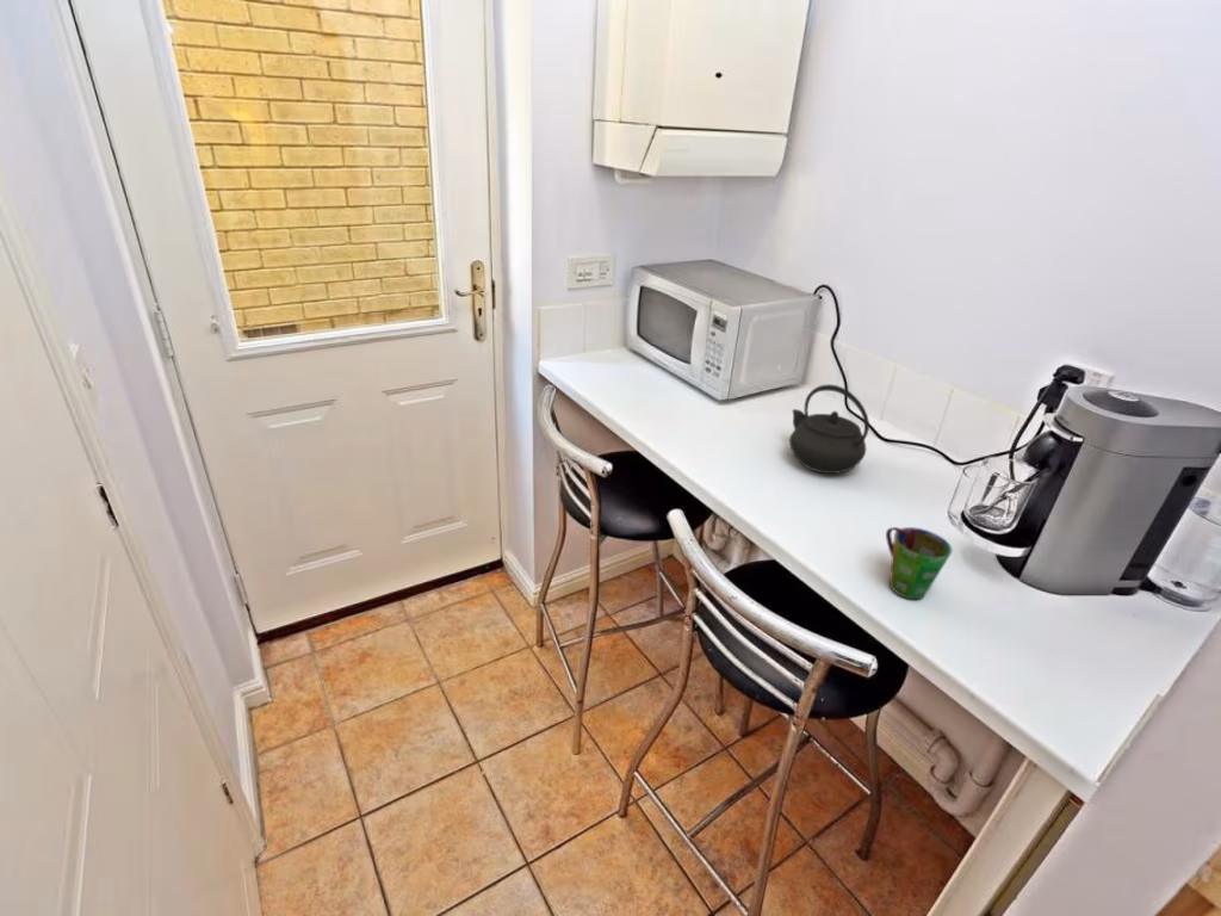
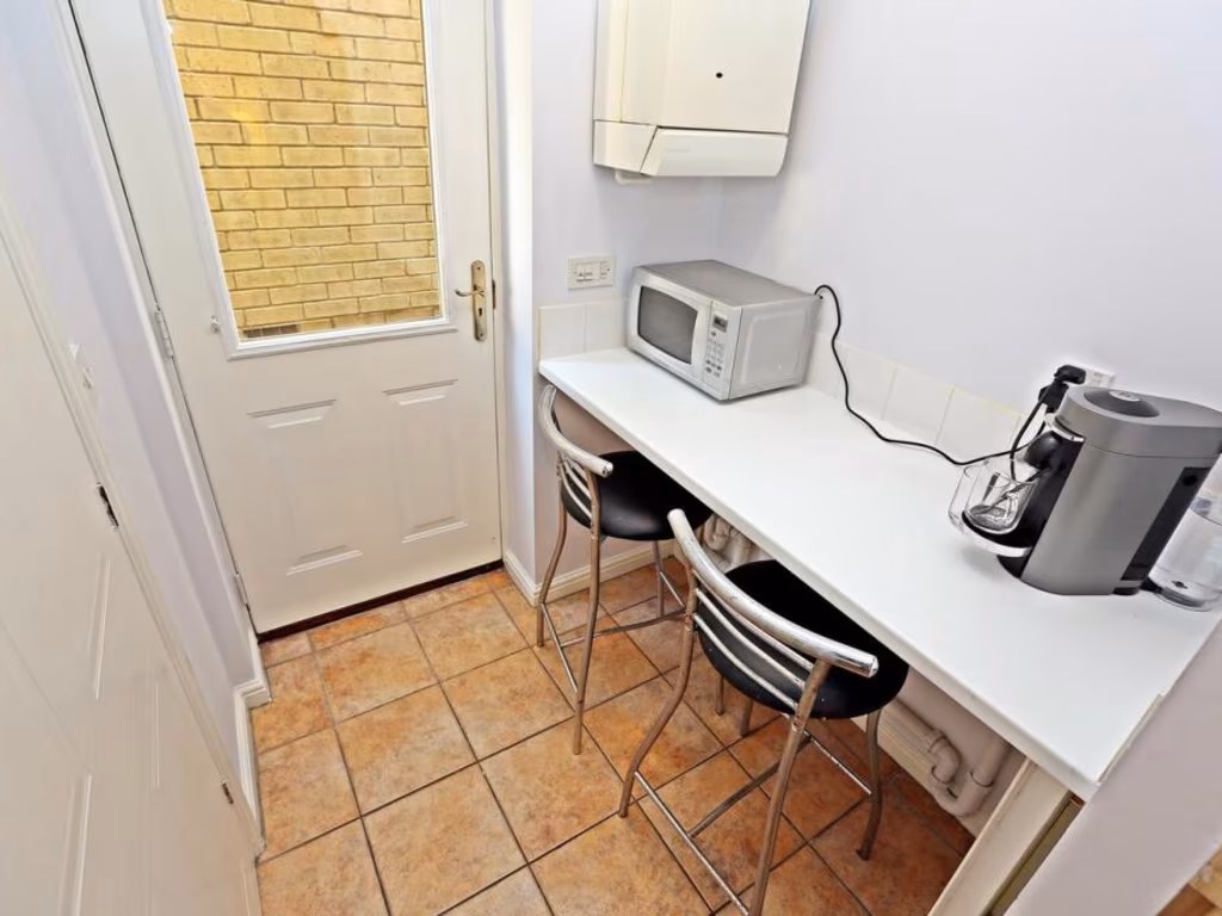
- cup [885,526,953,600]
- kettle [788,383,870,475]
